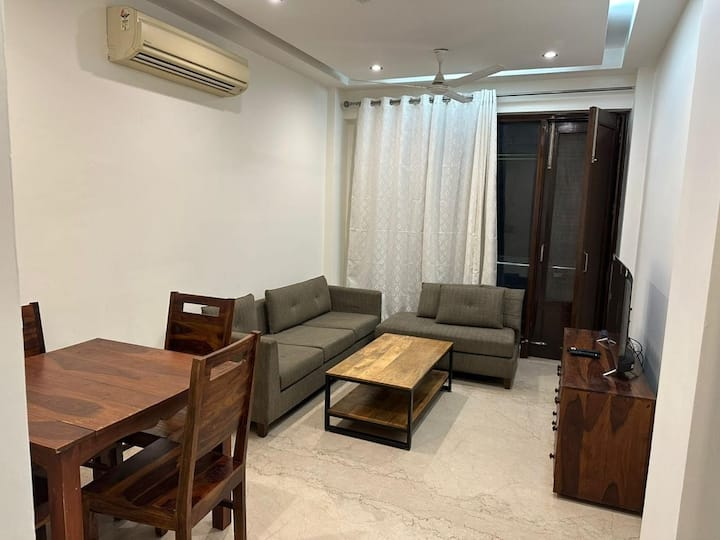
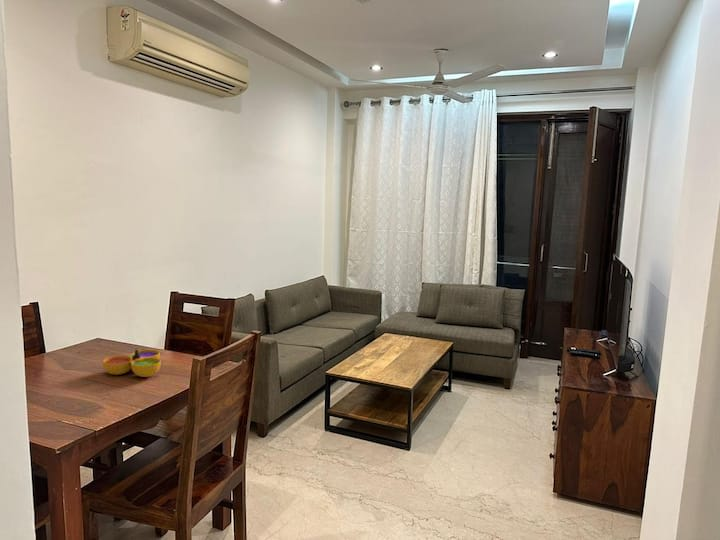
+ decorative bowl [102,349,162,378]
